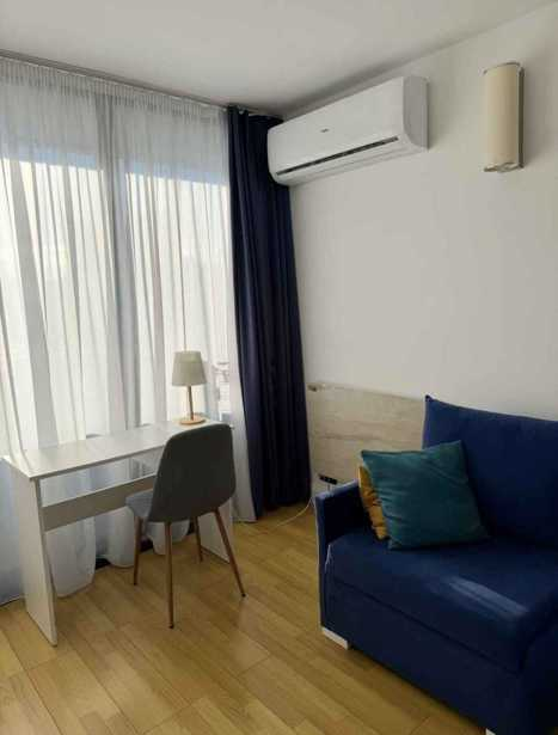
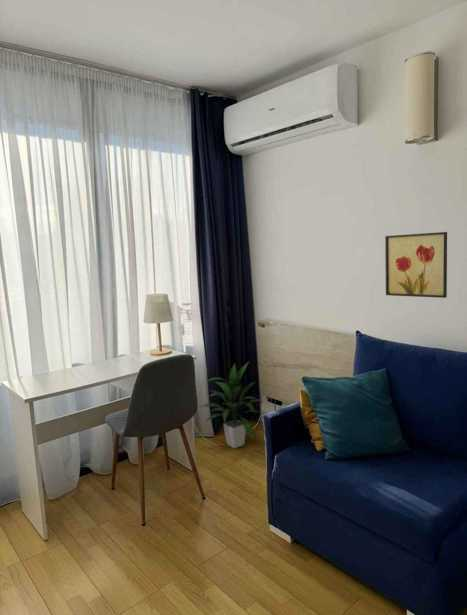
+ indoor plant [198,362,264,449]
+ wall art [384,231,448,299]
